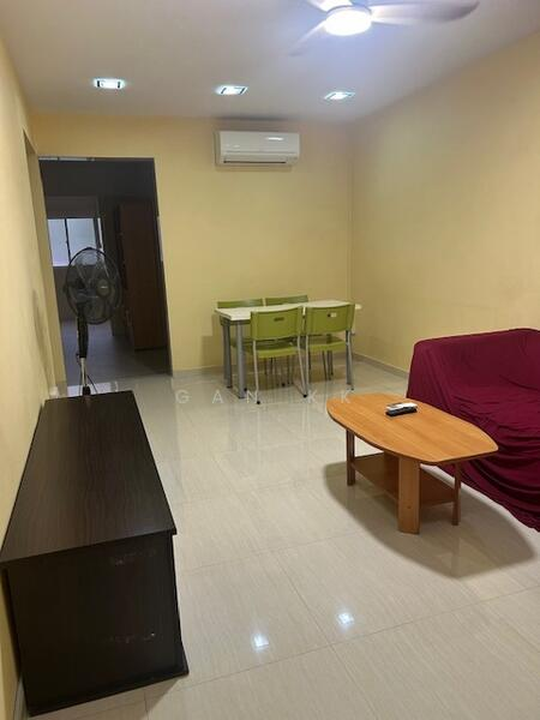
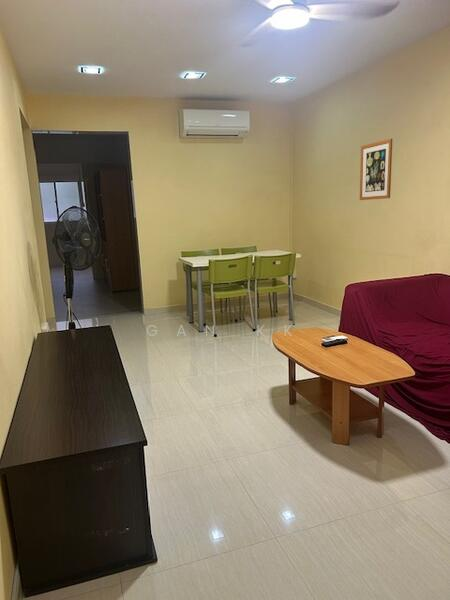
+ wall art [359,138,393,201]
